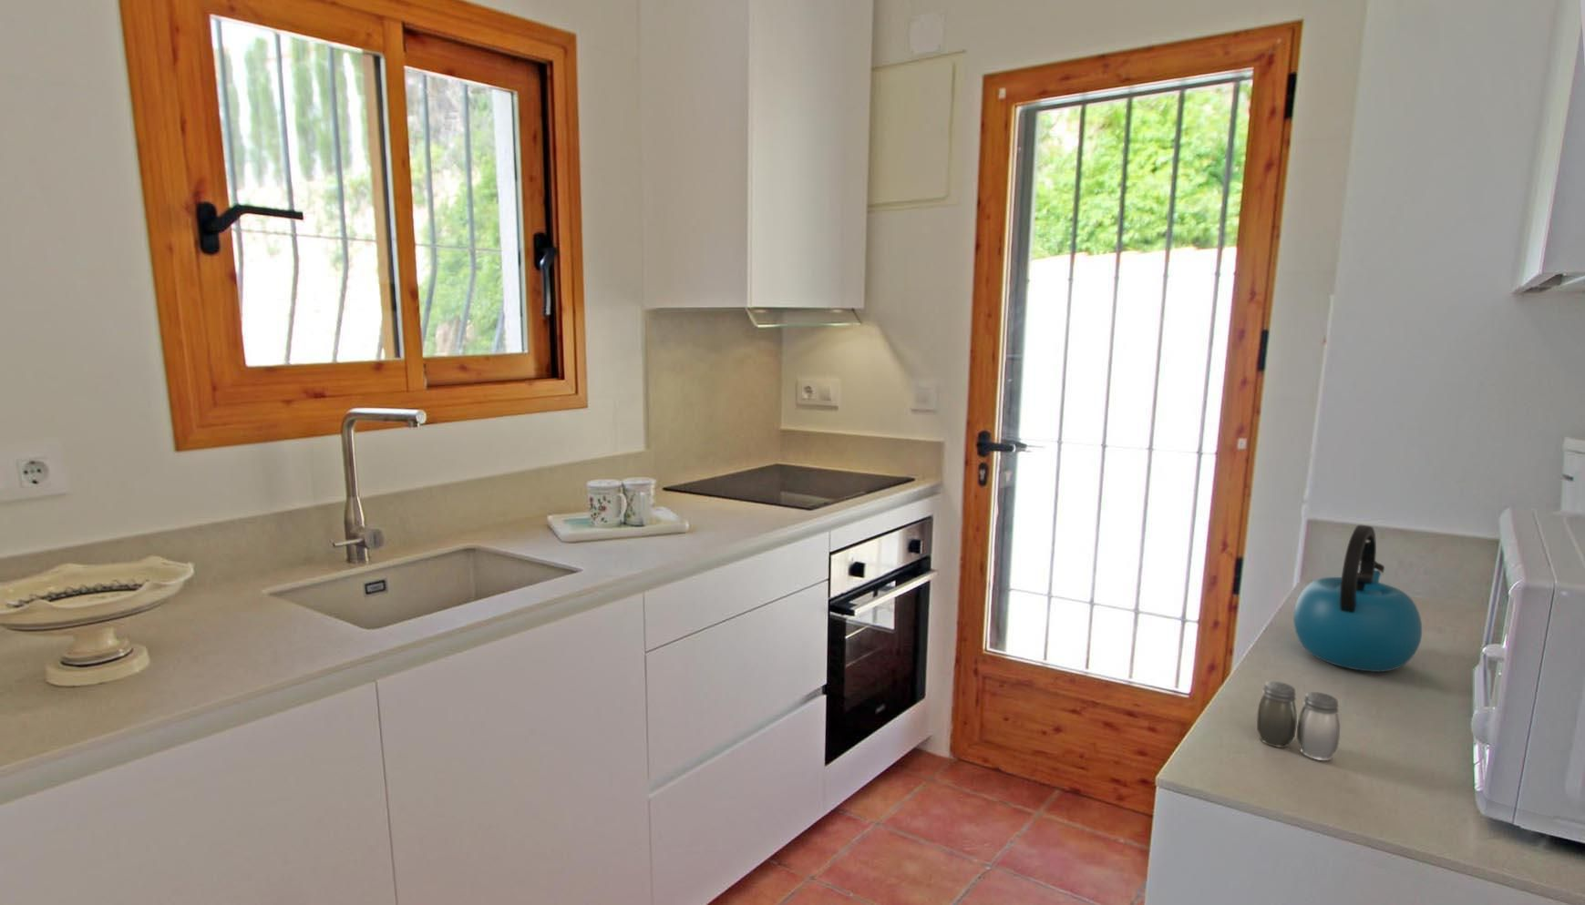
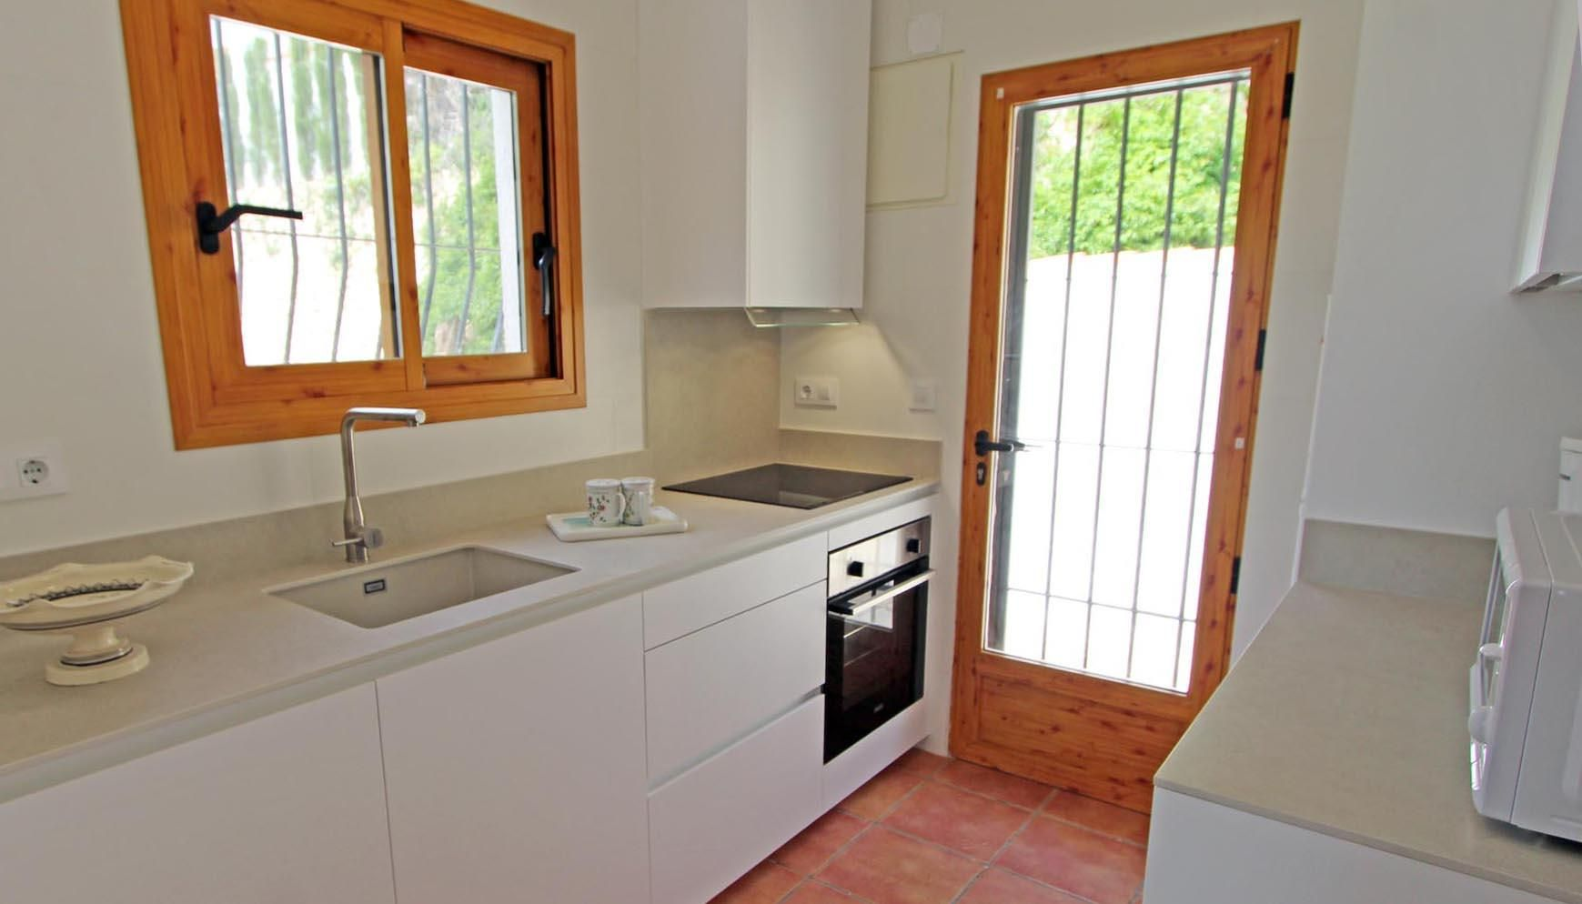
- kettle [1292,523,1423,673]
- salt and pepper shaker [1256,680,1341,761]
